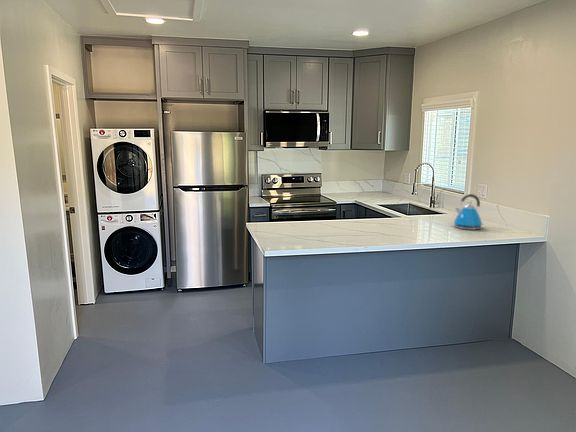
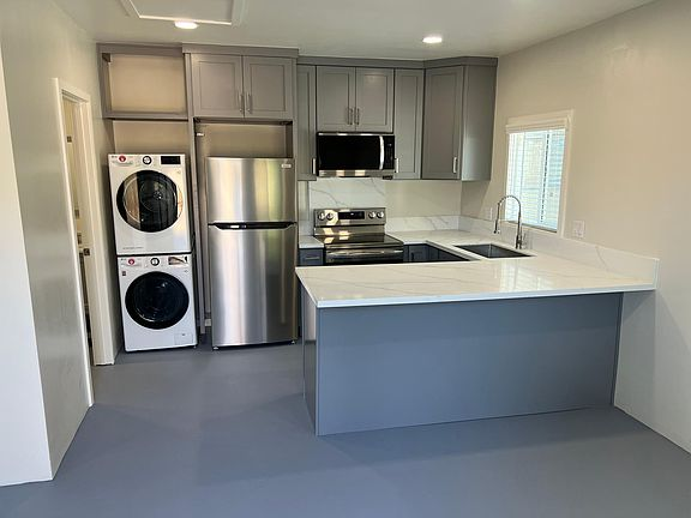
- kettle [453,193,484,231]
